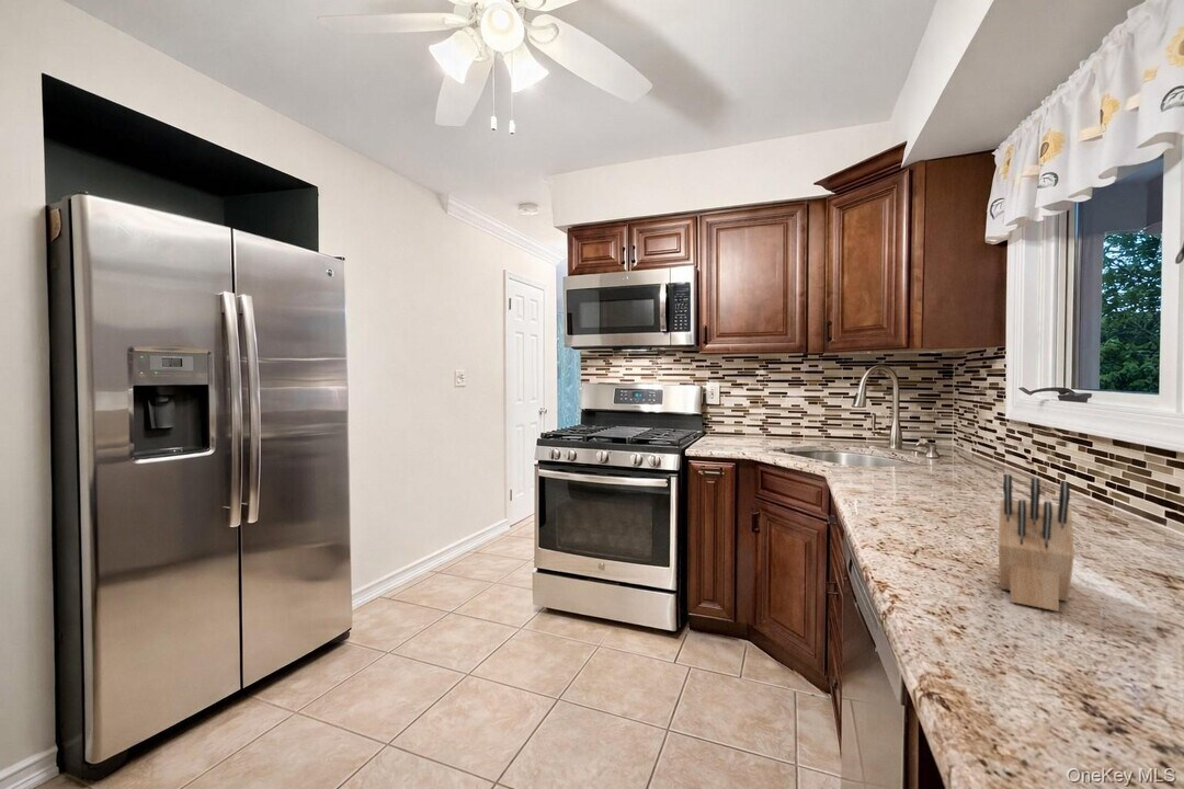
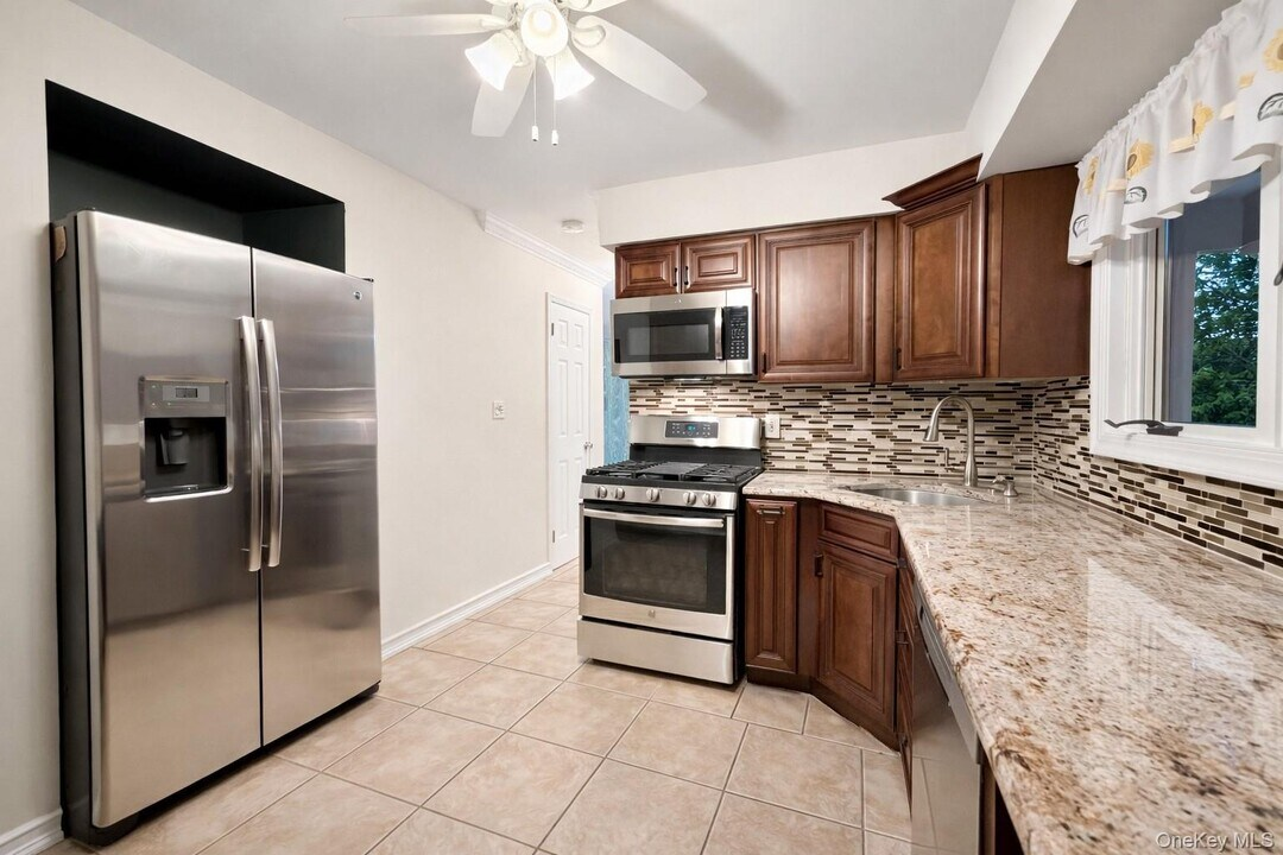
- knife block [998,473,1075,613]
